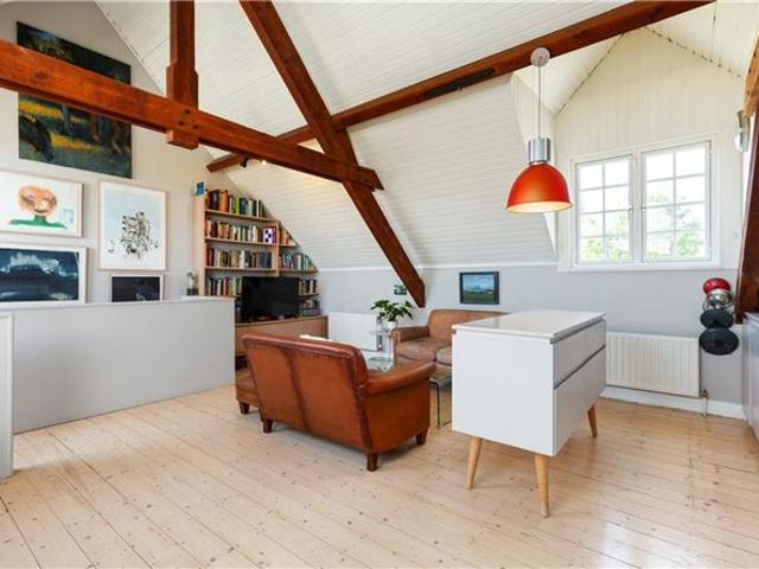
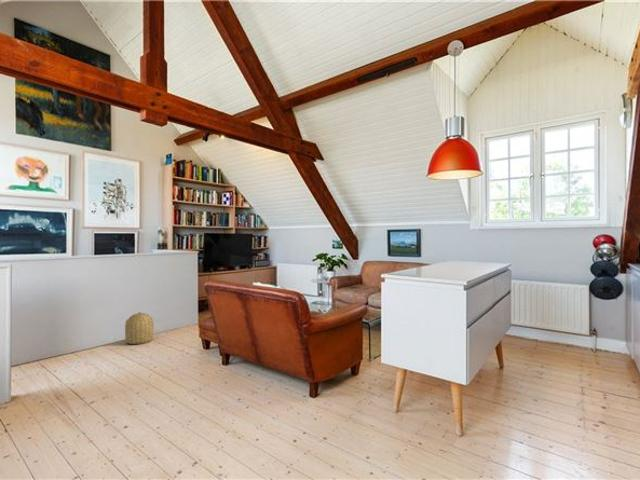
+ basket [124,311,155,345]
